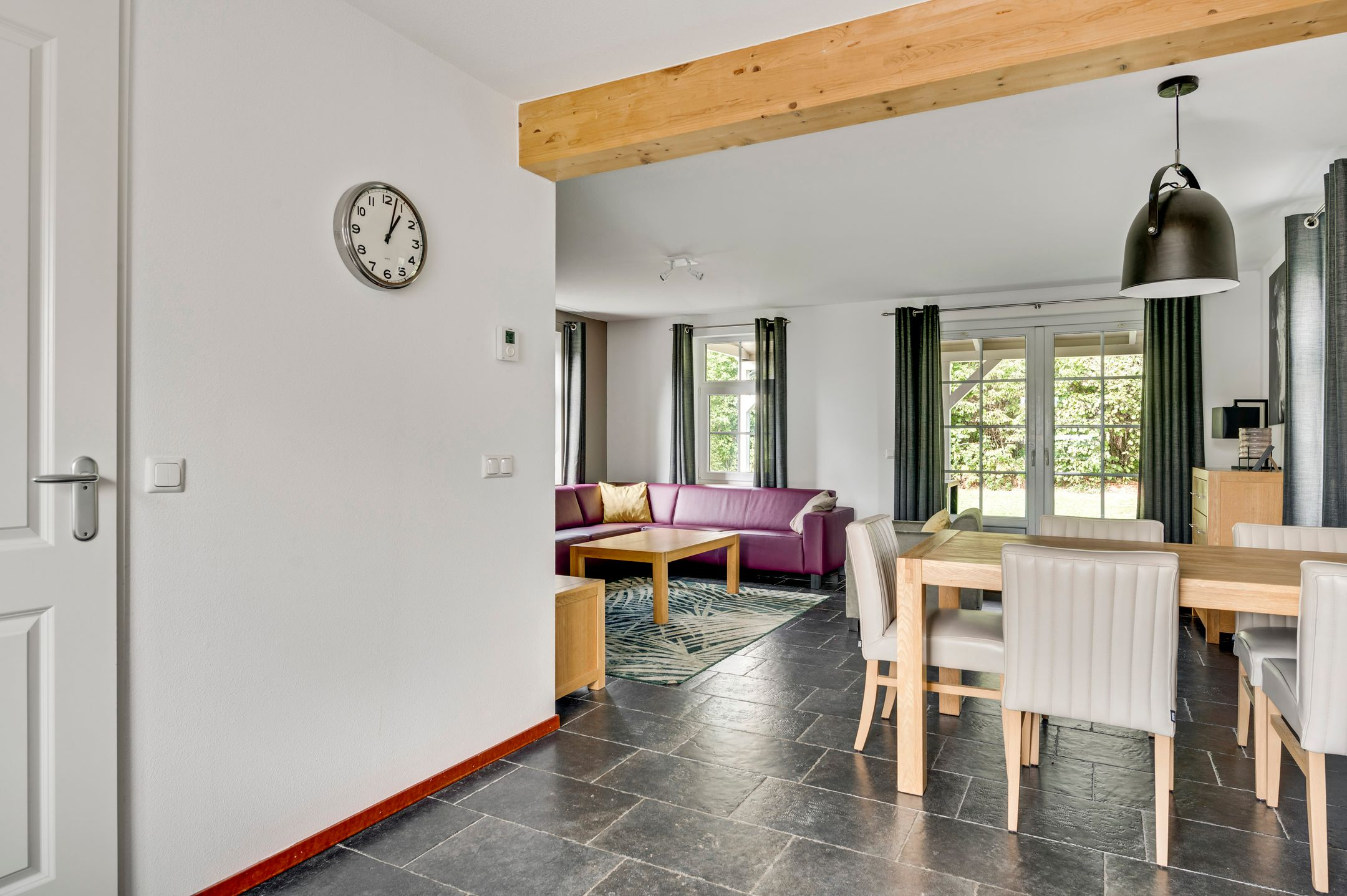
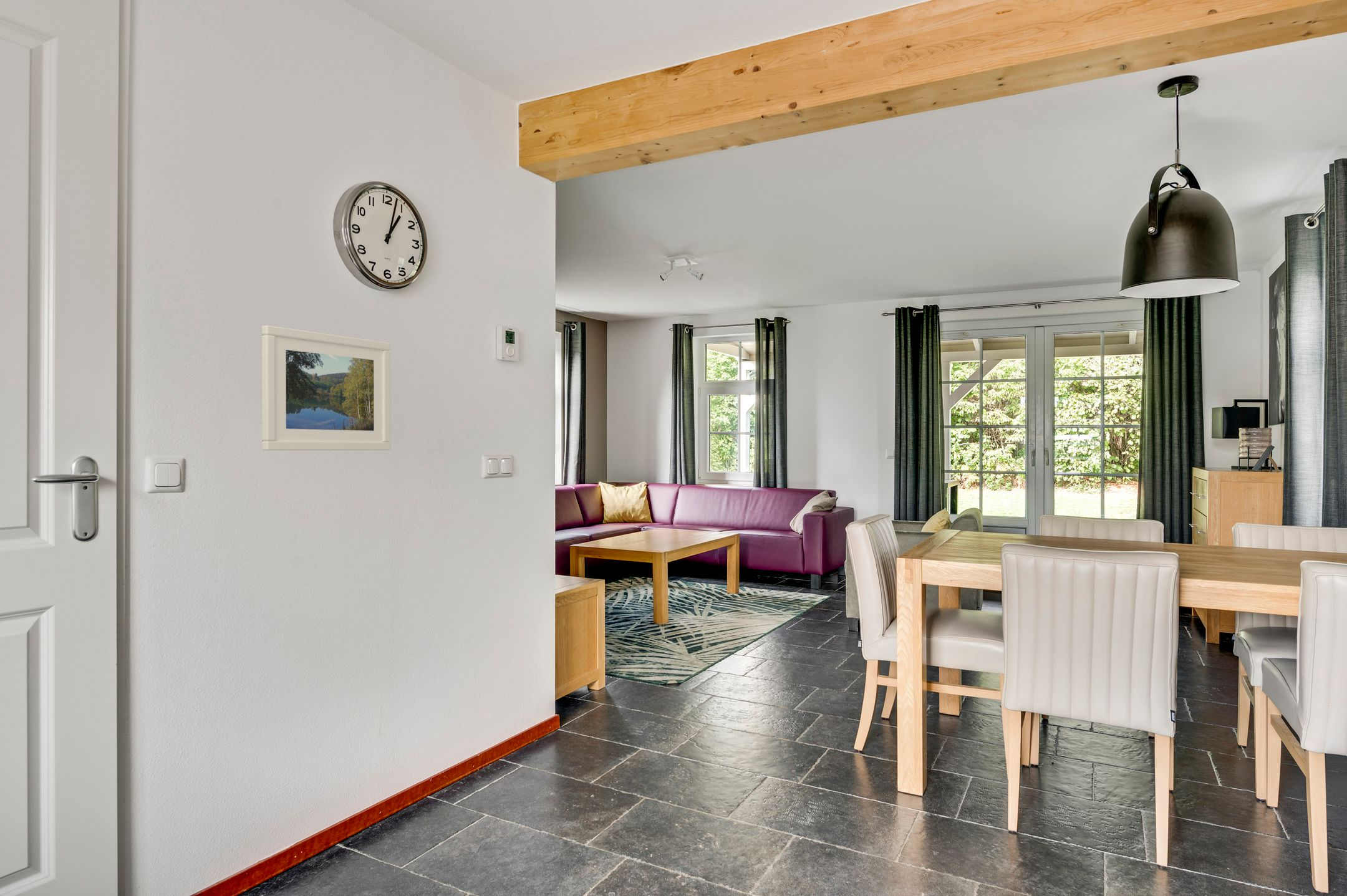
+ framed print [261,325,391,451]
